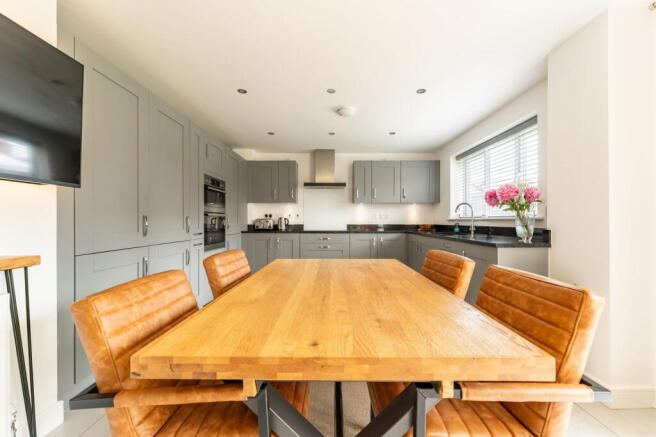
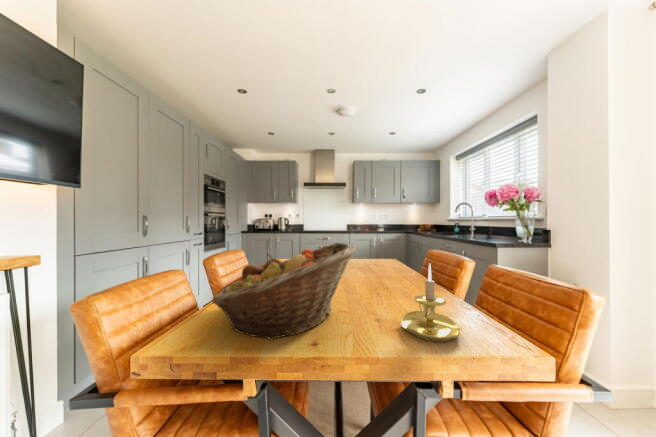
+ fruit basket [211,242,358,341]
+ candle holder [400,262,463,343]
